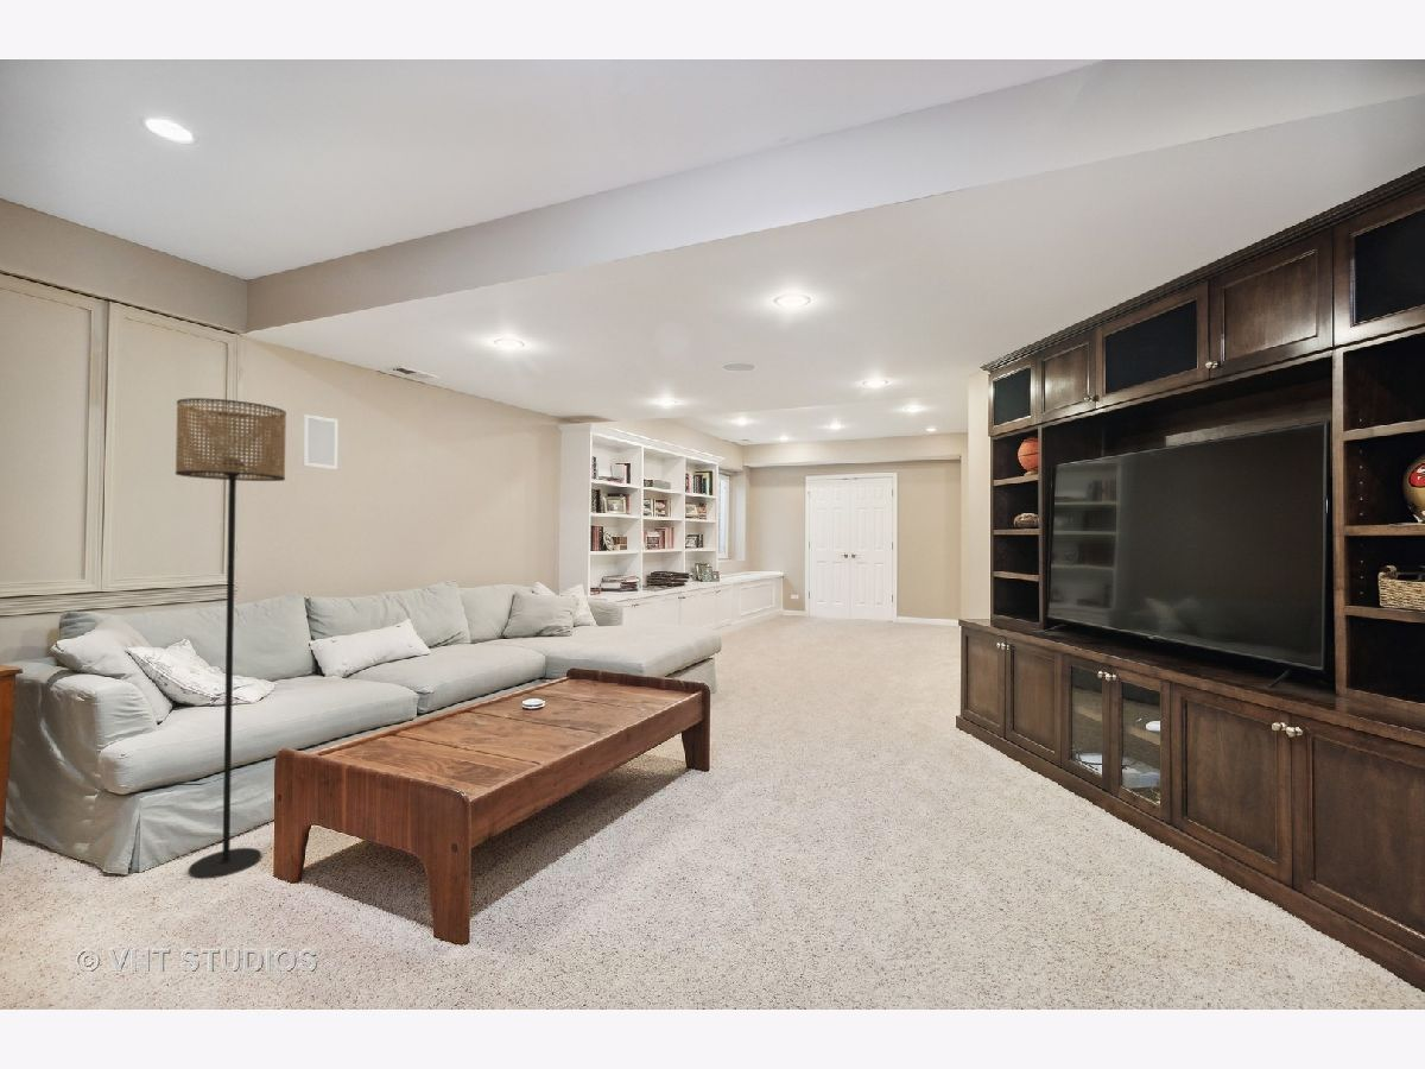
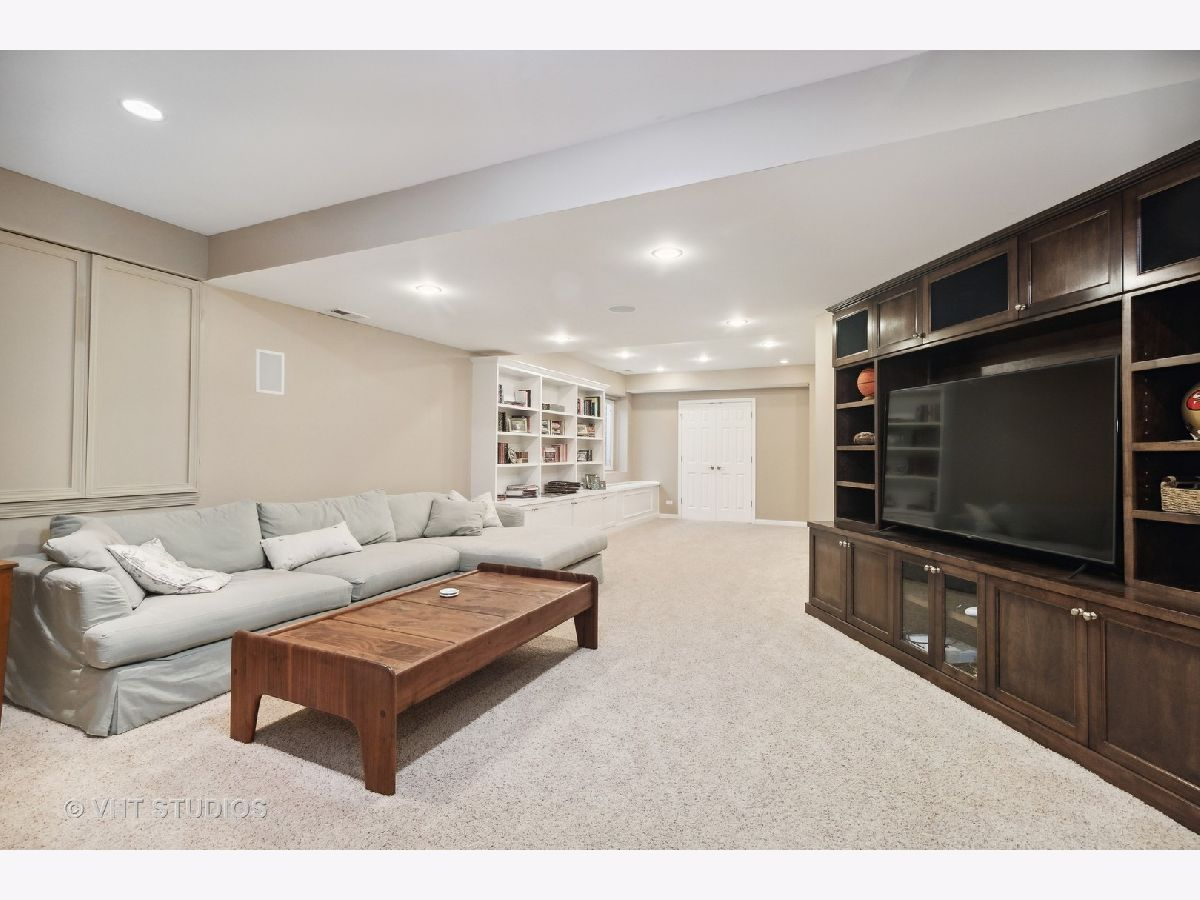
- floor lamp [175,397,287,879]
